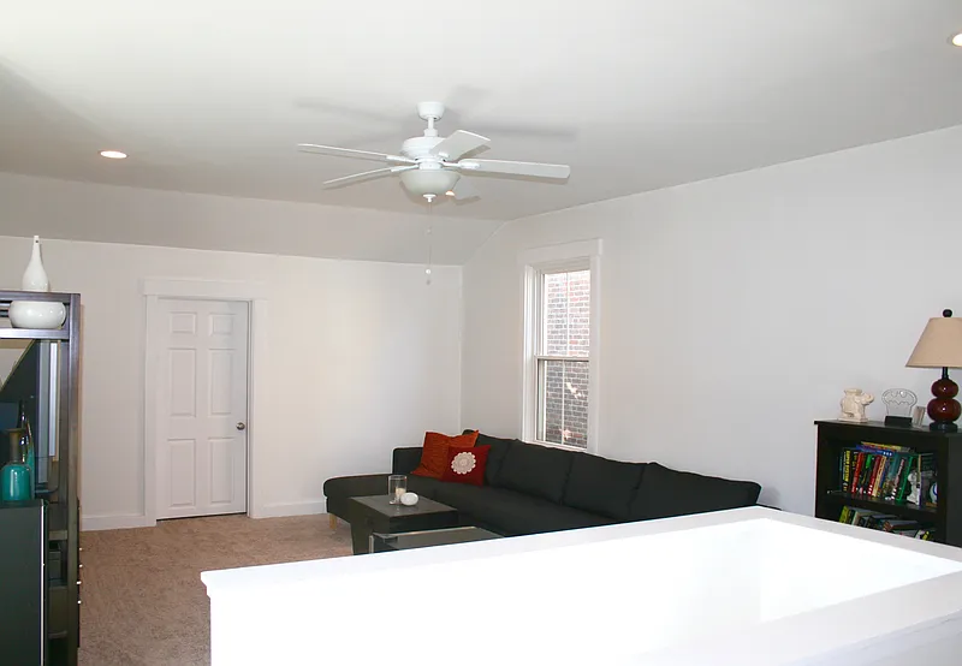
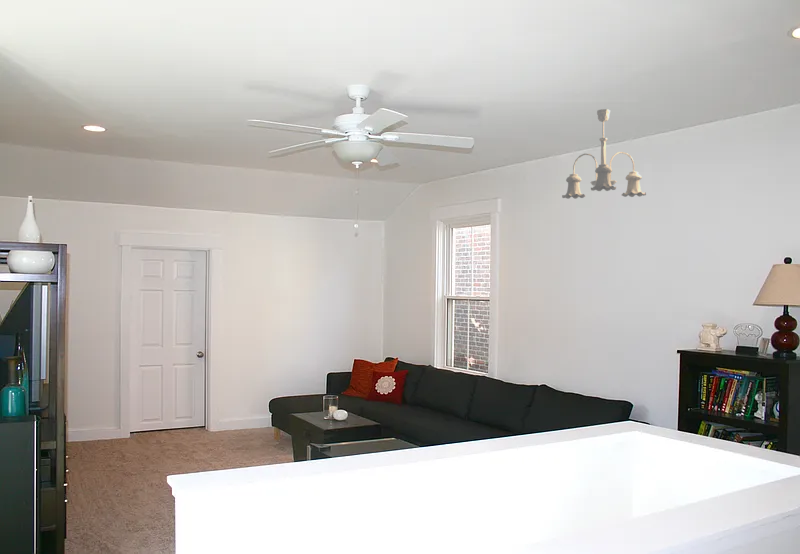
+ ceiling light fixture [561,108,647,200]
